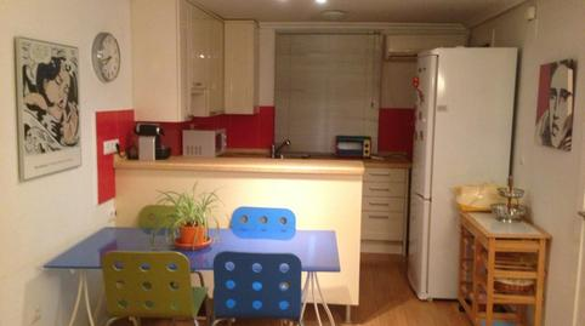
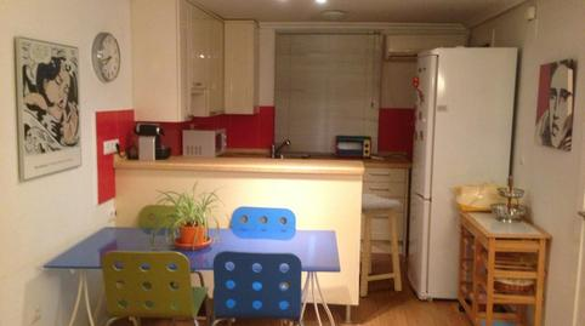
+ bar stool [359,191,403,298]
